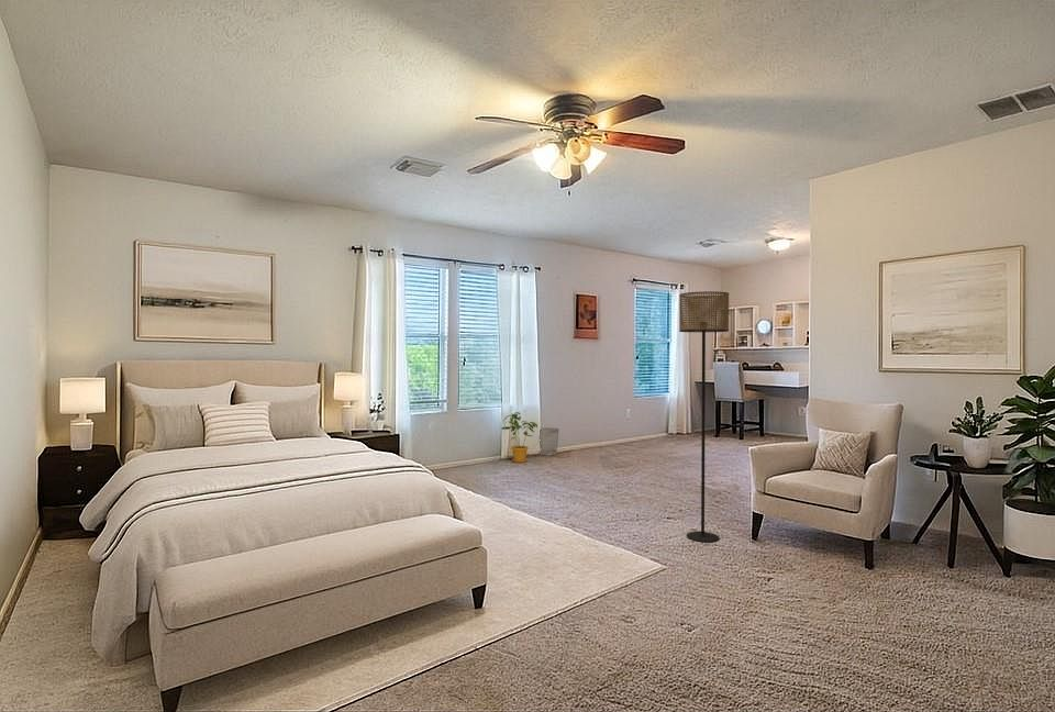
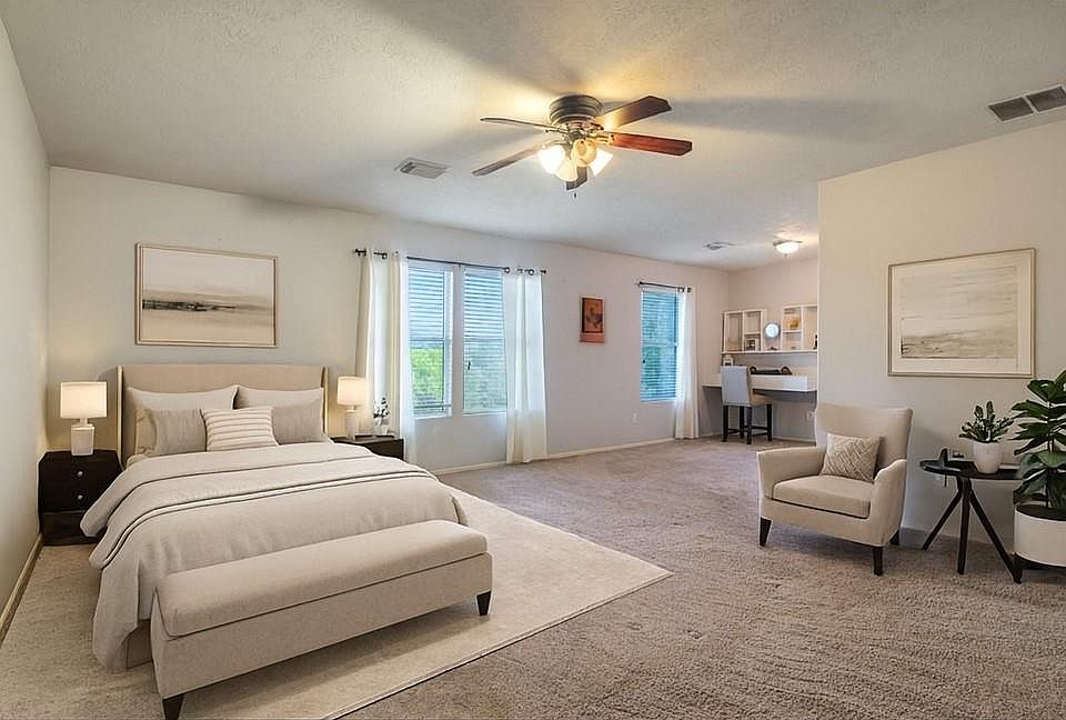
- house plant [501,411,538,464]
- wastebasket [538,426,559,456]
- floor lamp [678,290,730,543]
